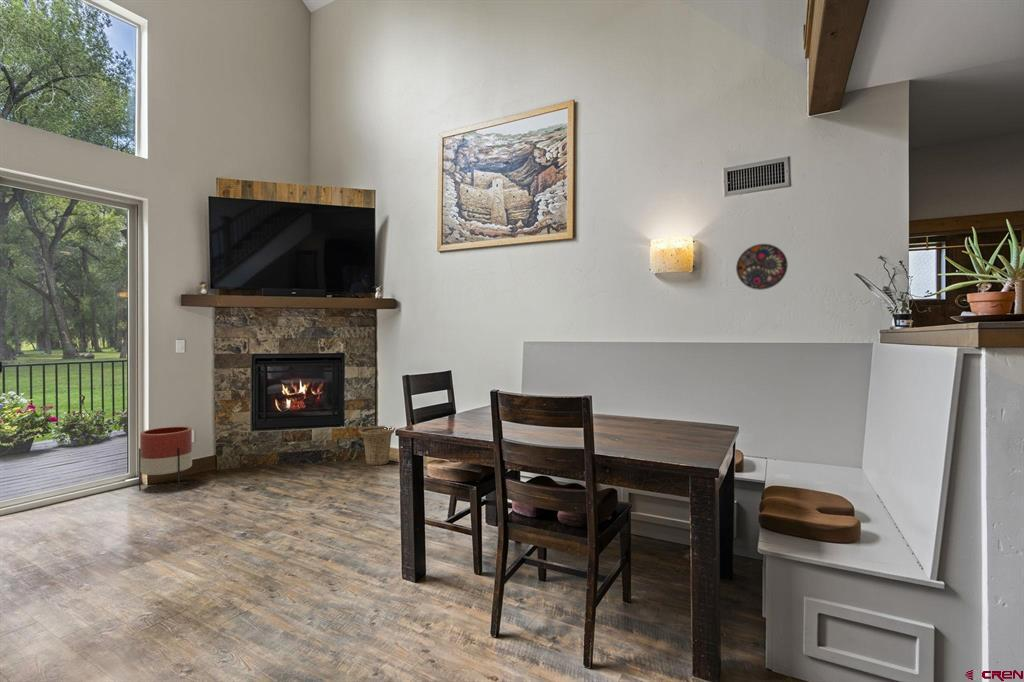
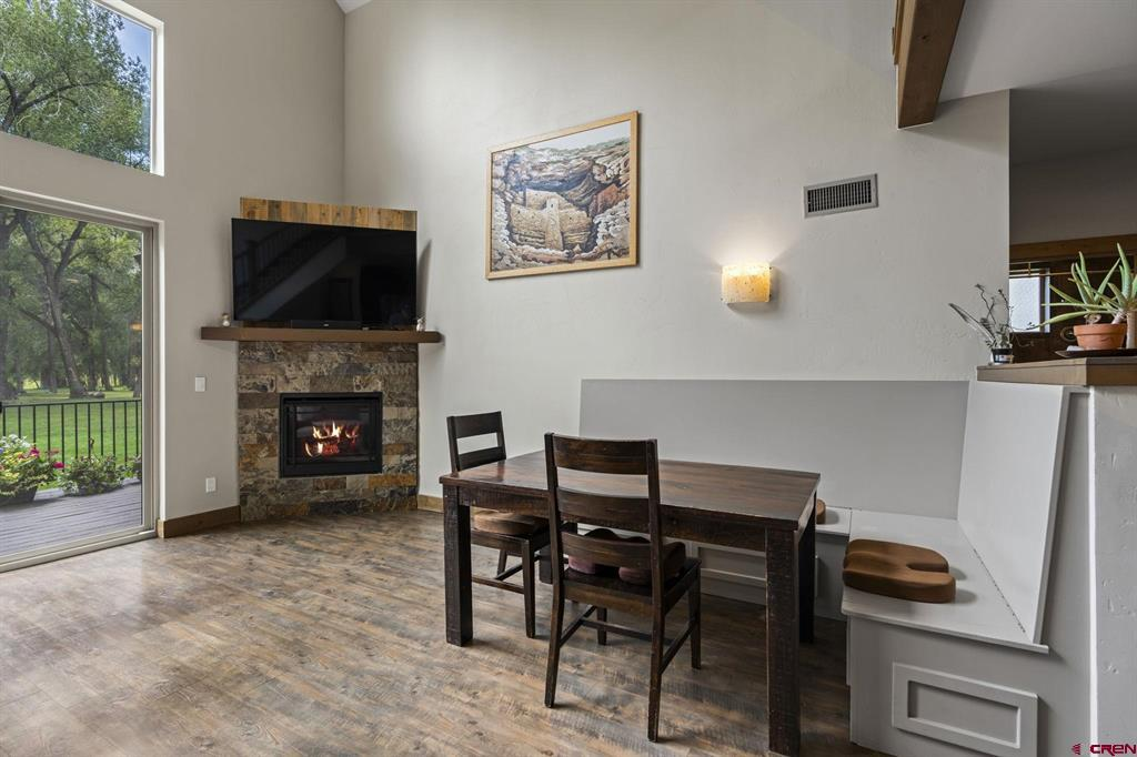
- planter [138,426,193,491]
- decorative plate [735,243,789,291]
- basket [358,425,397,467]
